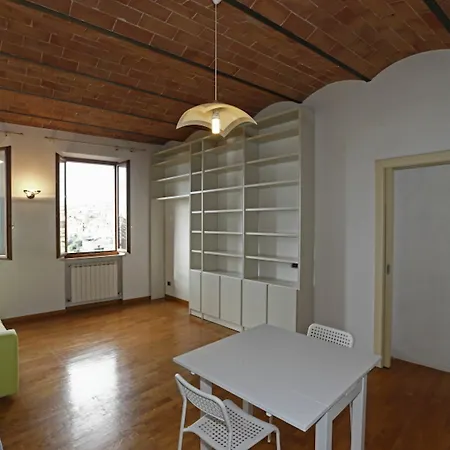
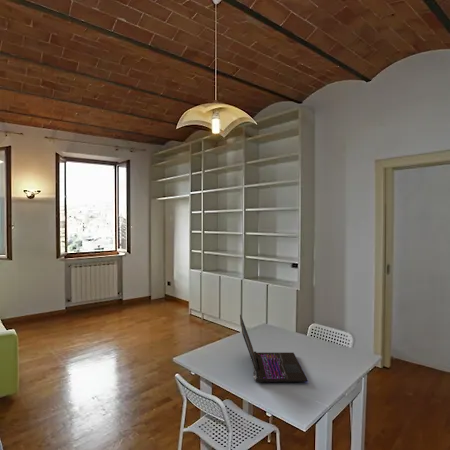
+ laptop [239,314,309,383]
